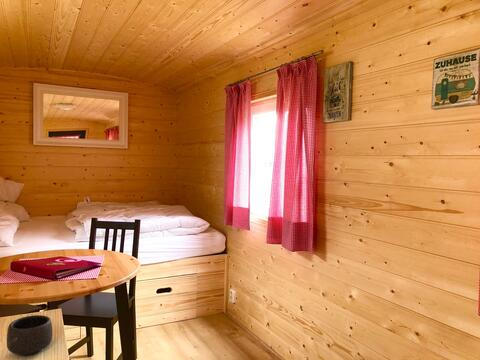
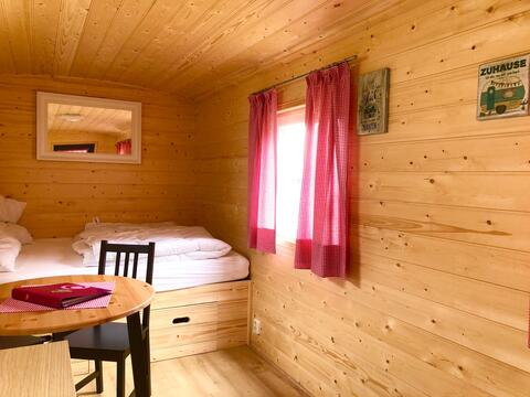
- mug [6,314,53,356]
